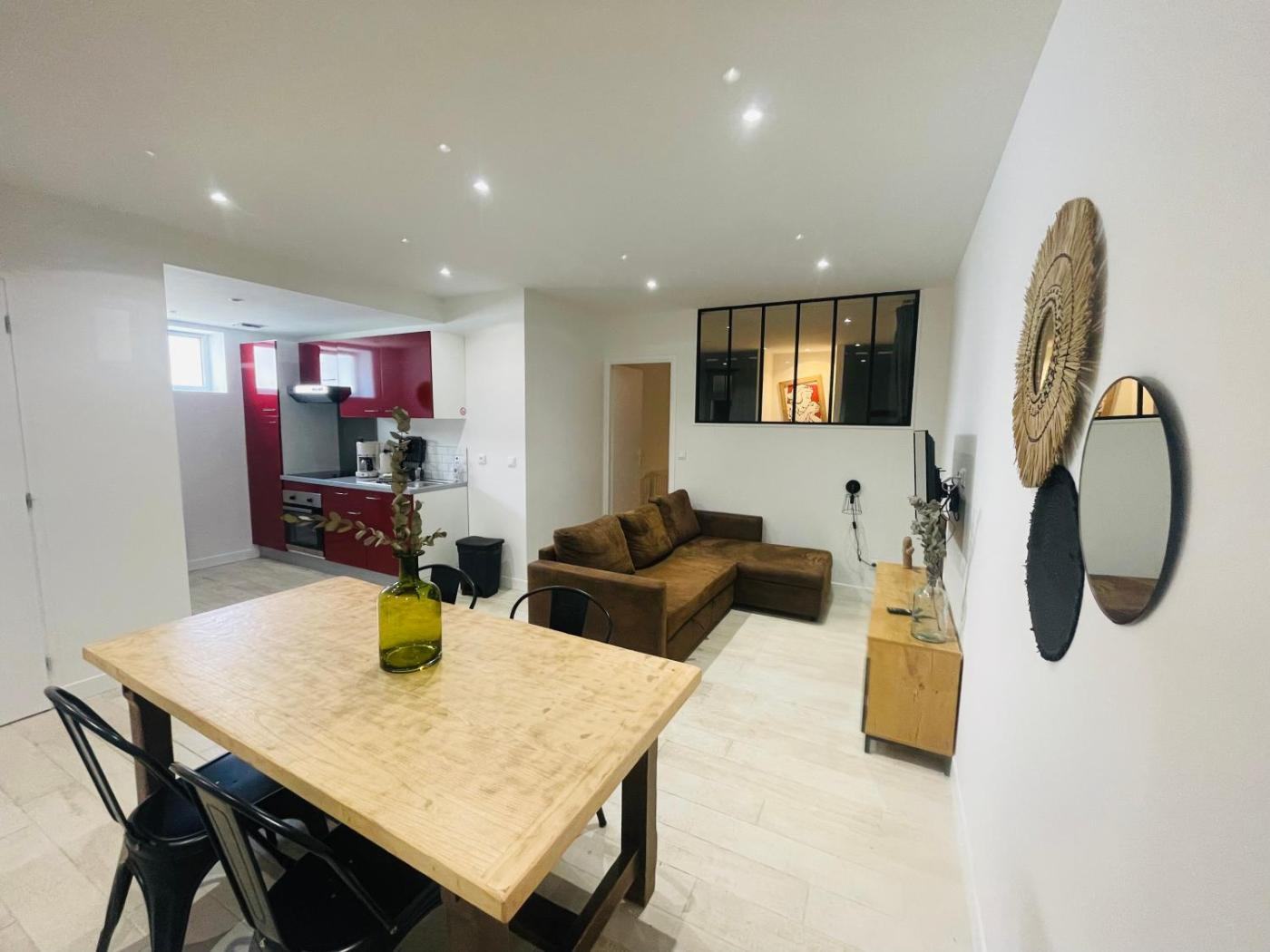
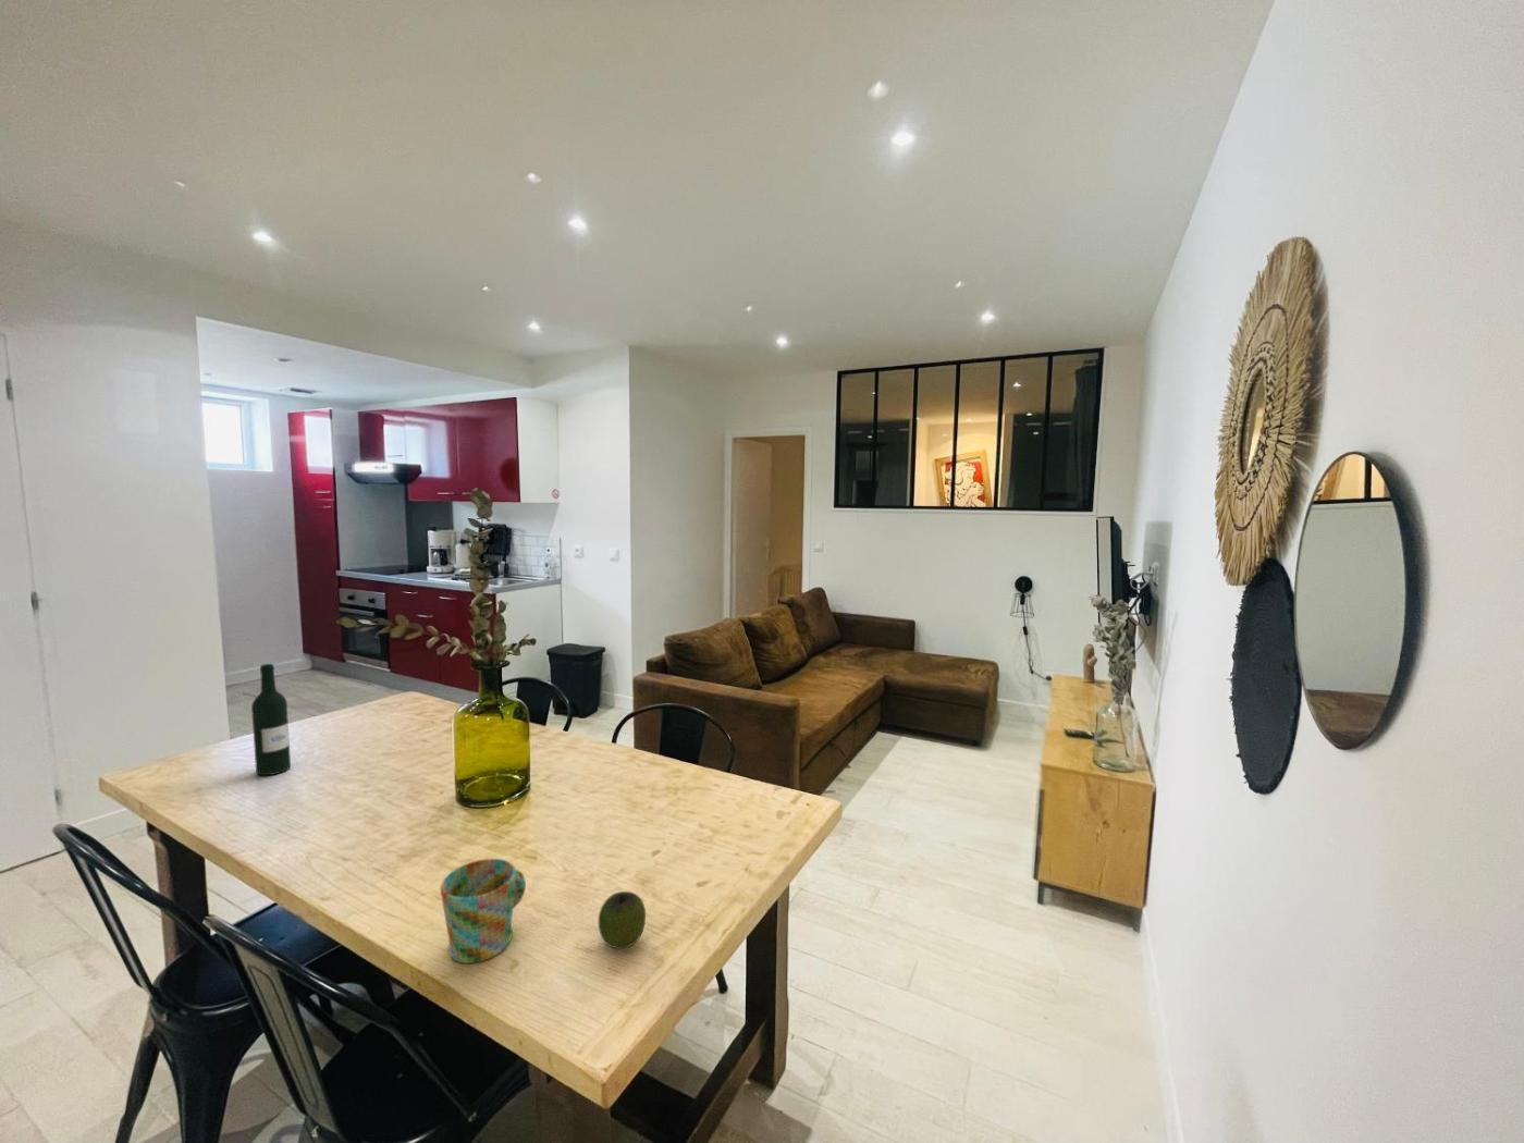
+ wine bottle [251,663,292,776]
+ mug [439,857,527,964]
+ apple [598,891,647,950]
